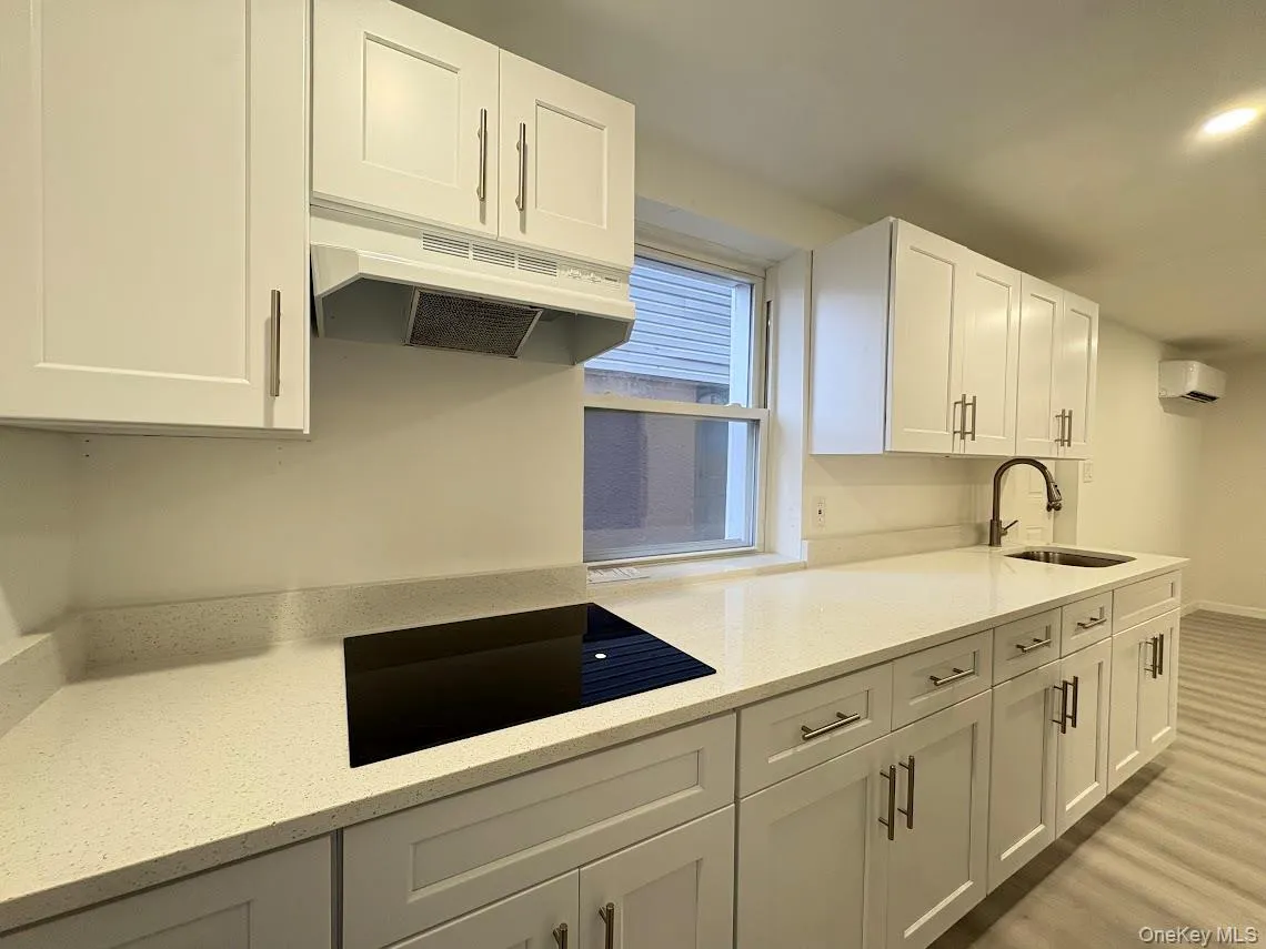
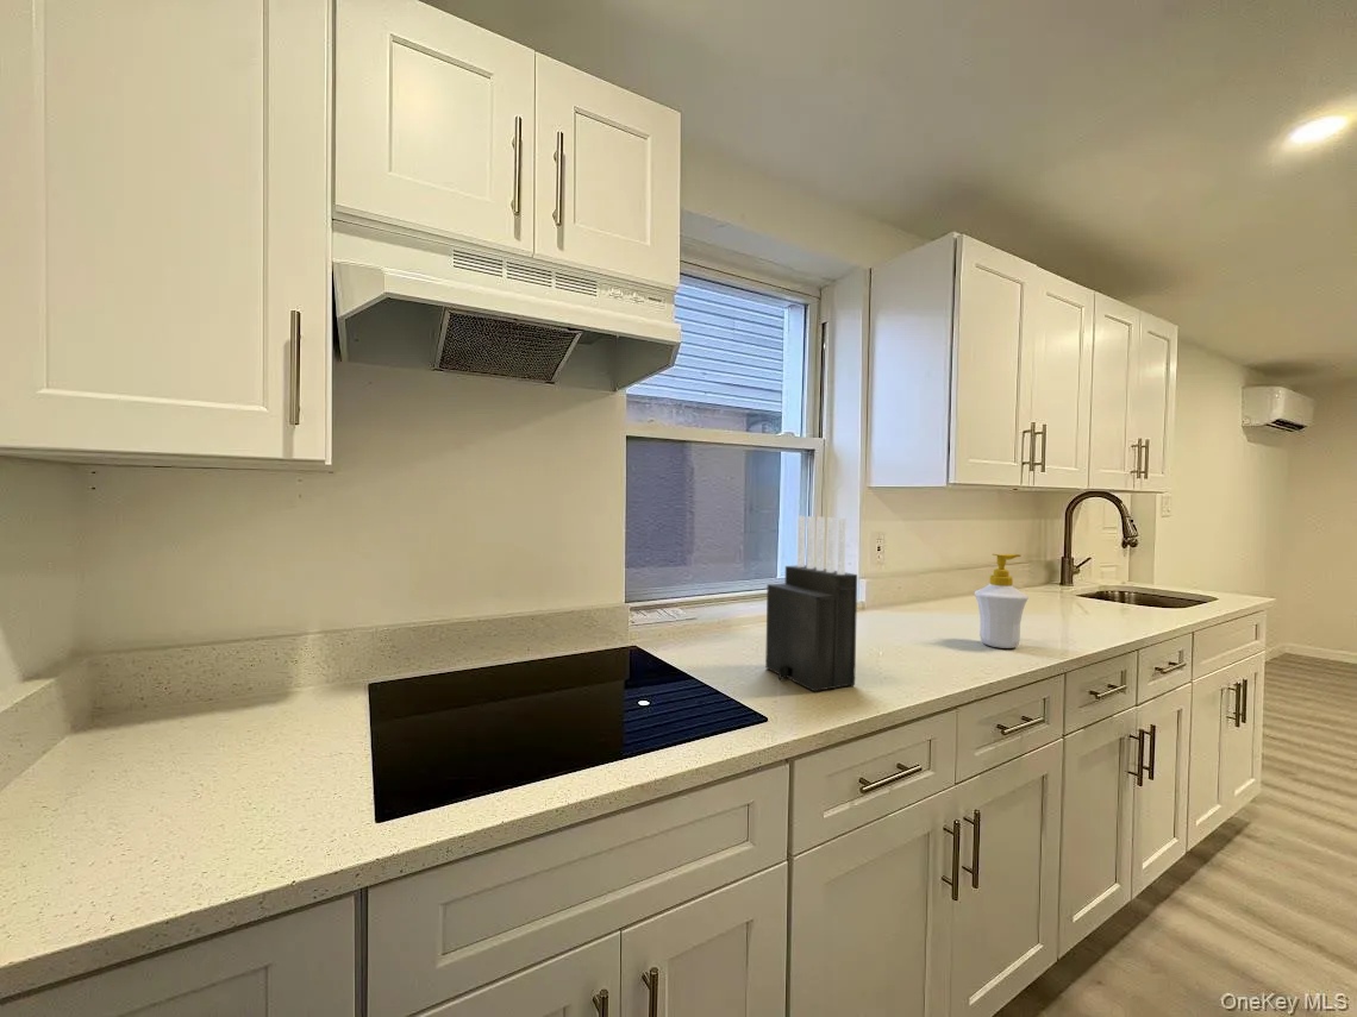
+ knife block [764,515,858,692]
+ soap bottle [974,553,1028,649]
